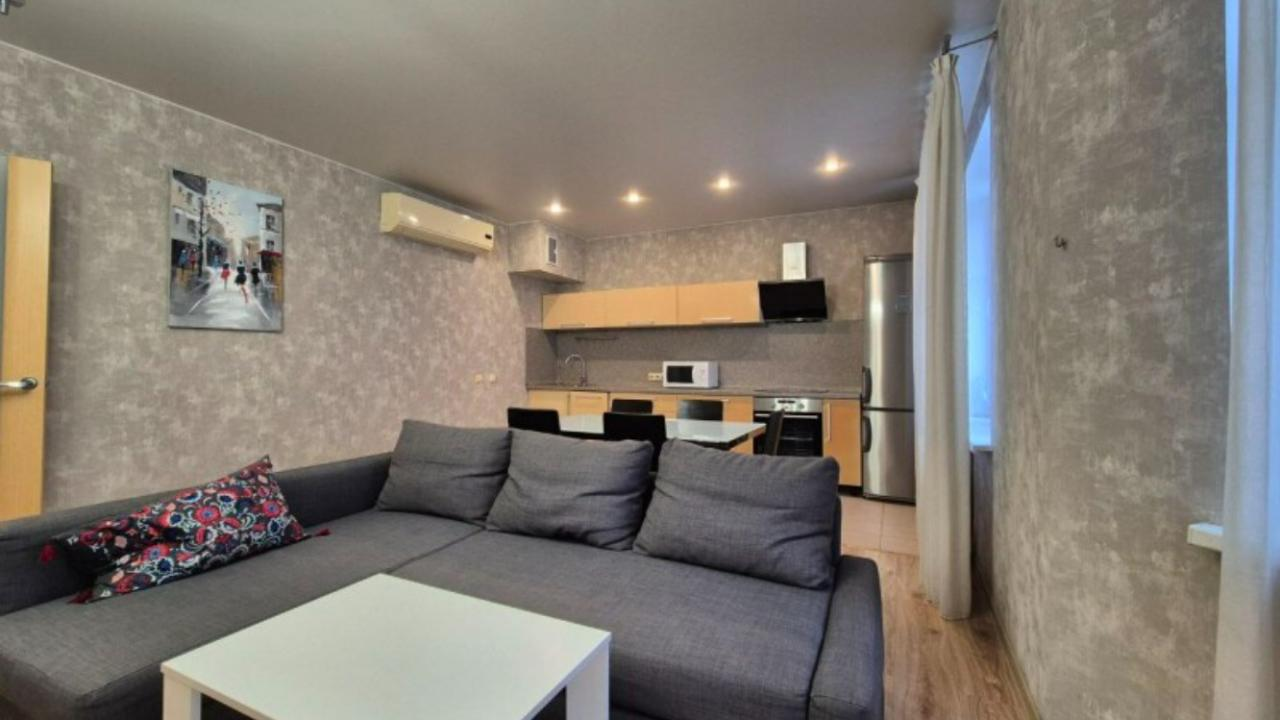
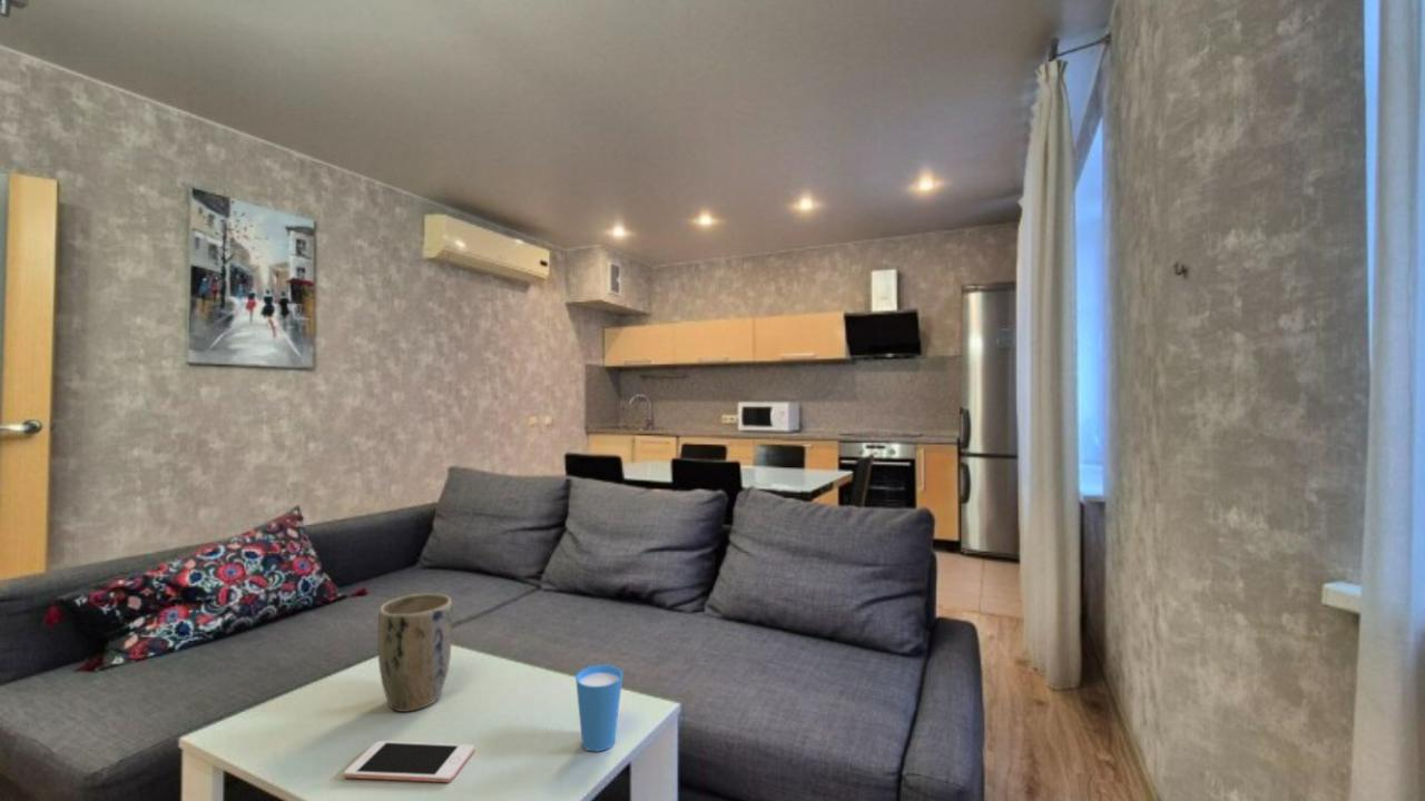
+ plant pot [376,593,453,713]
+ cup [574,664,625,753]
+ cell phone [343,740,475,783]
